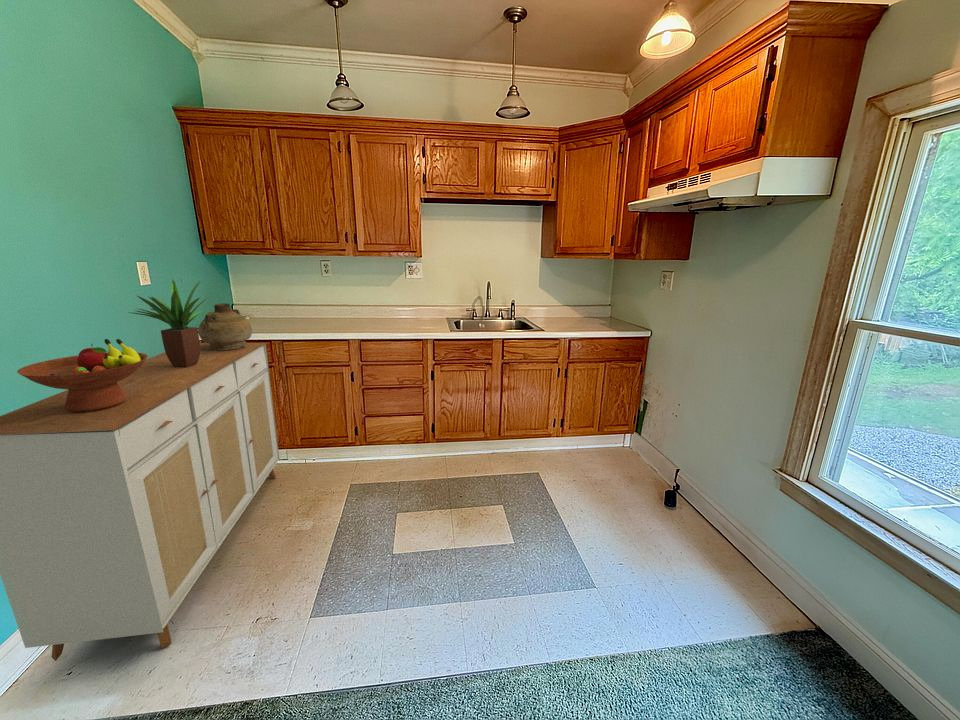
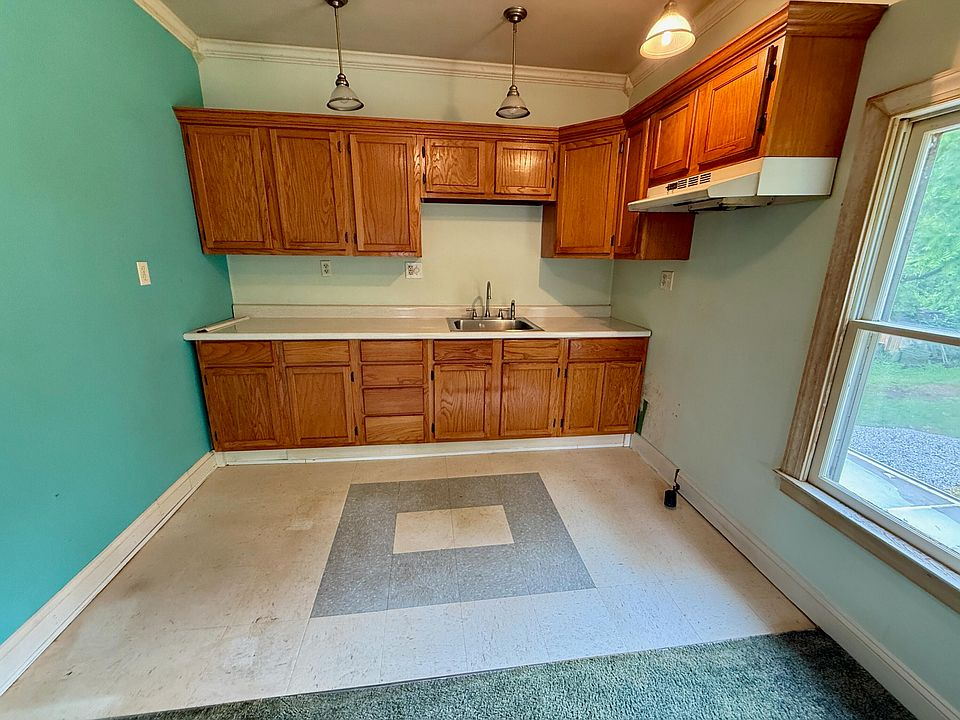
- sideboard [0,342,281,662]
- fruit bowl [16,338,149,412]
- potted plant [127,278,209,367]
- ceramic jug [198,302,253,350]
